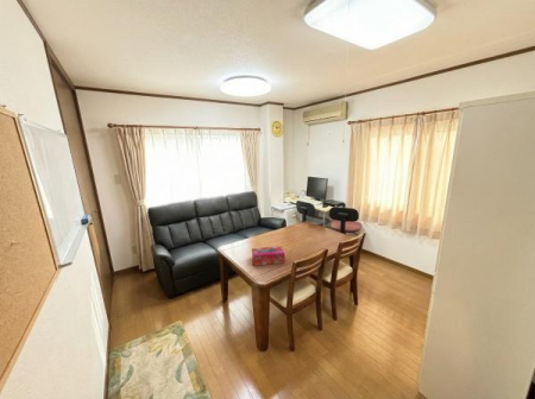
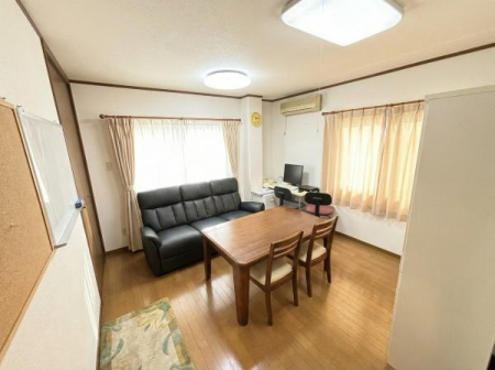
- tissue box [251,245,287,267]
